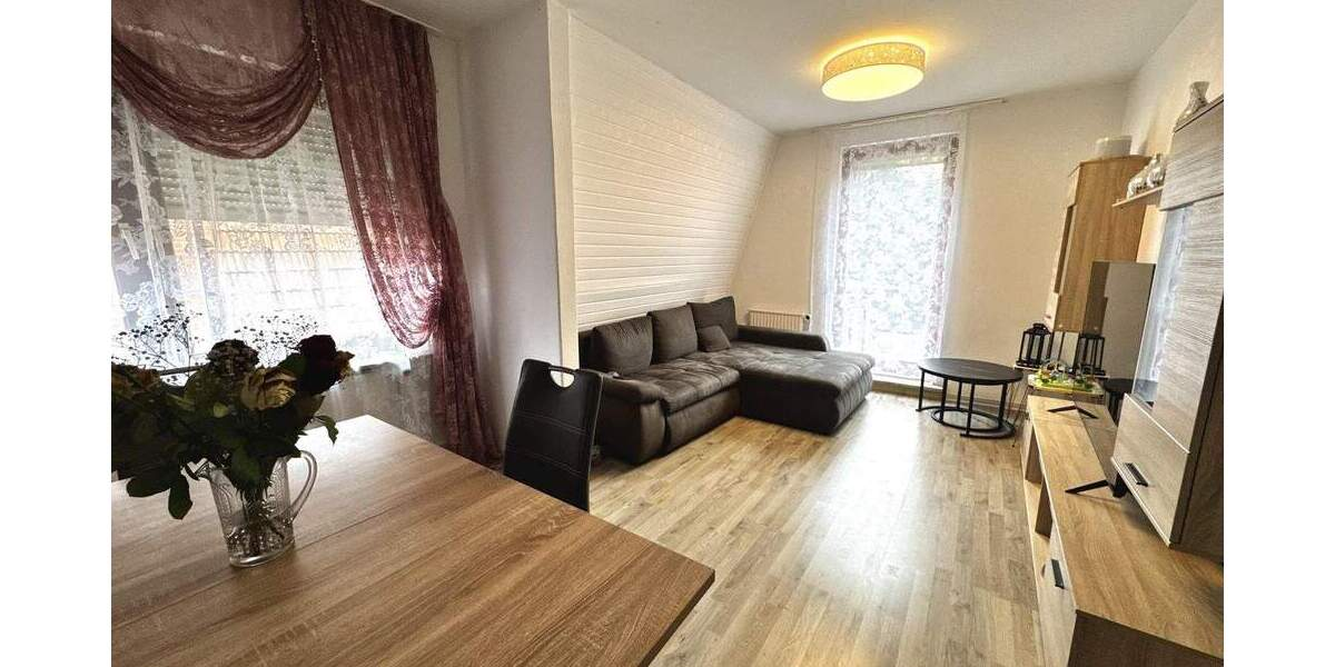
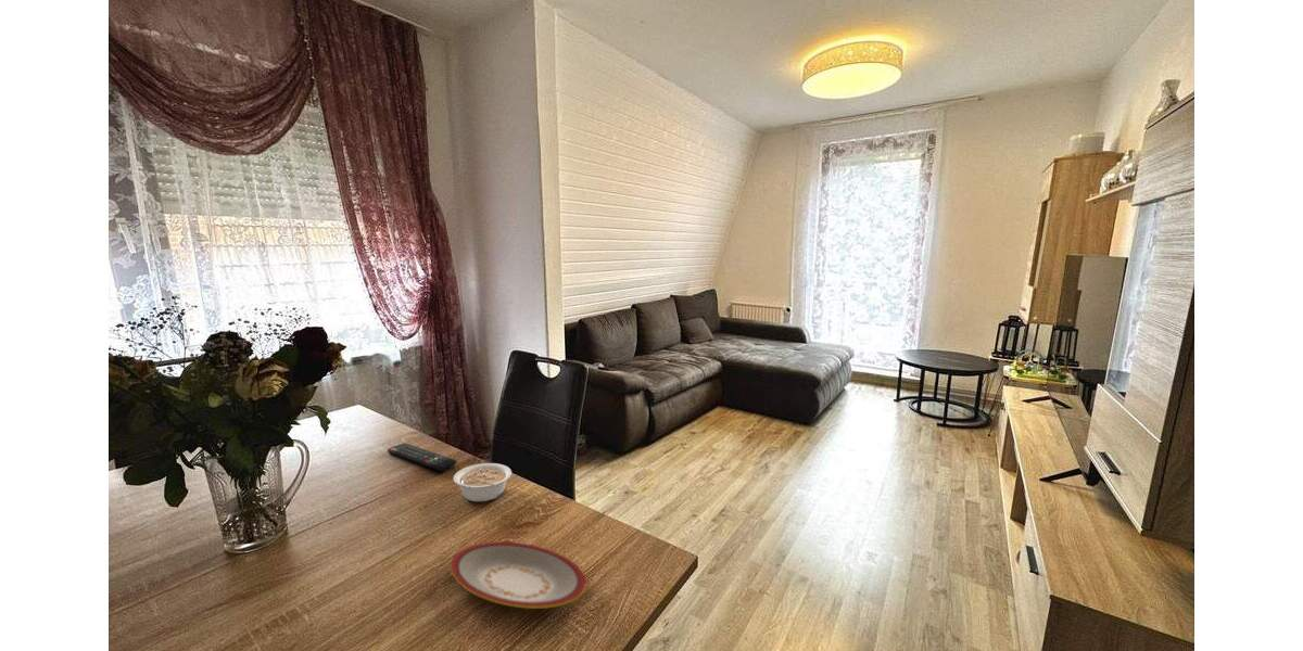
+ plate [450,540,587,610]
+ remote control [387,443,457,472]
+ legume [453,462,513,502]
